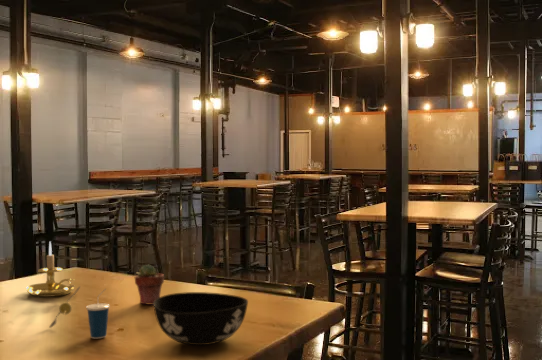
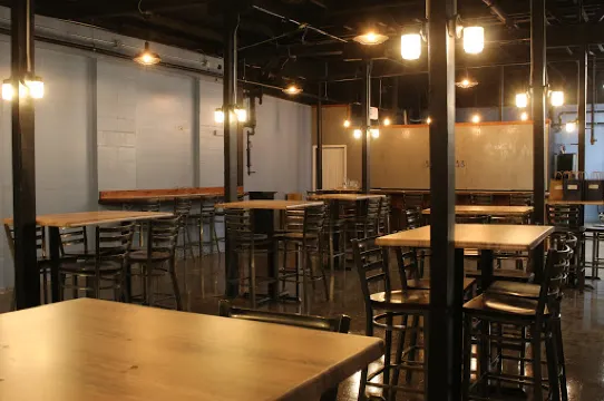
- bowl [153,291,249,346]
- cup [85,288,111,339]
- potted succulent [134,264,165,306]
- spoon [48,285,81,329]
- candle holder [25,240,76,298]
